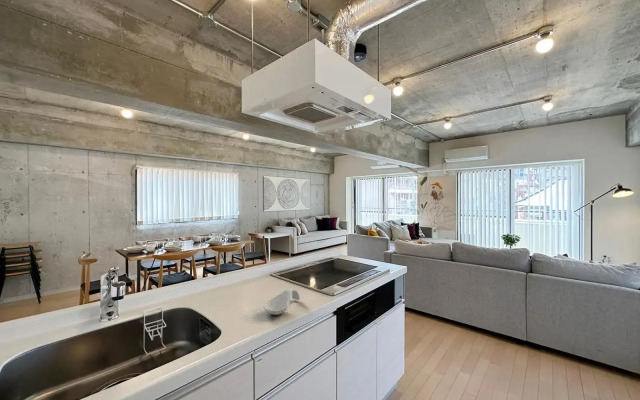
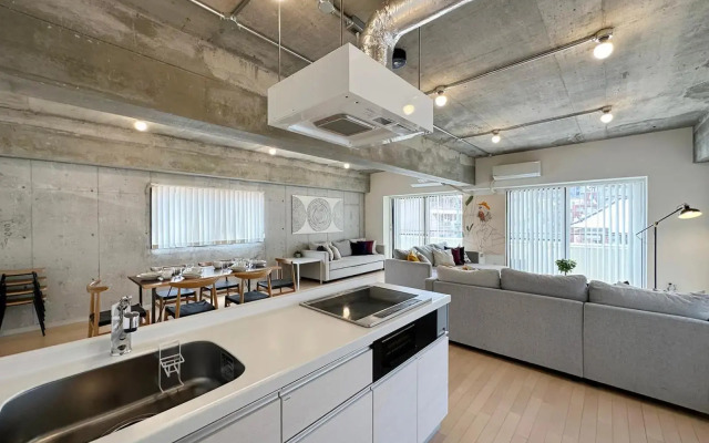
- spoon rest [263,288,301,316]
